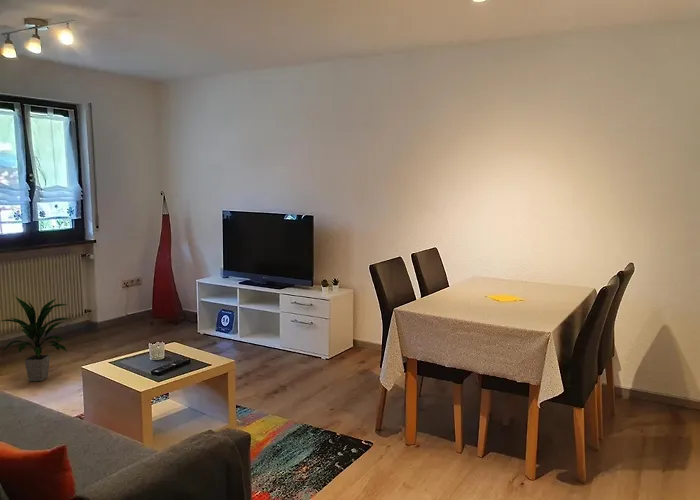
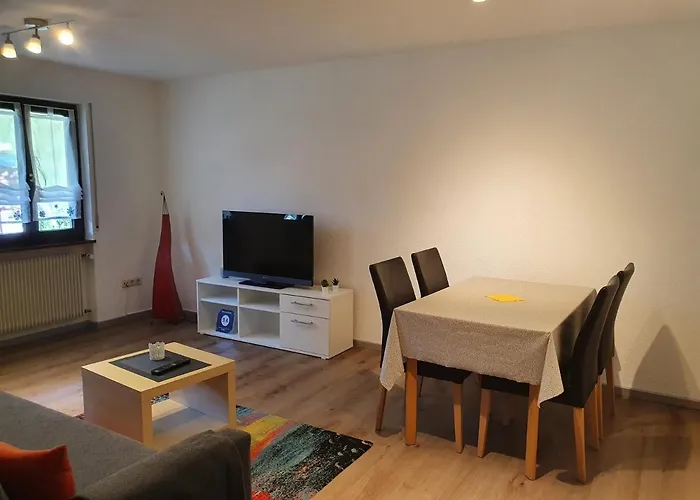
- indoor plant [1,295,70,382]
